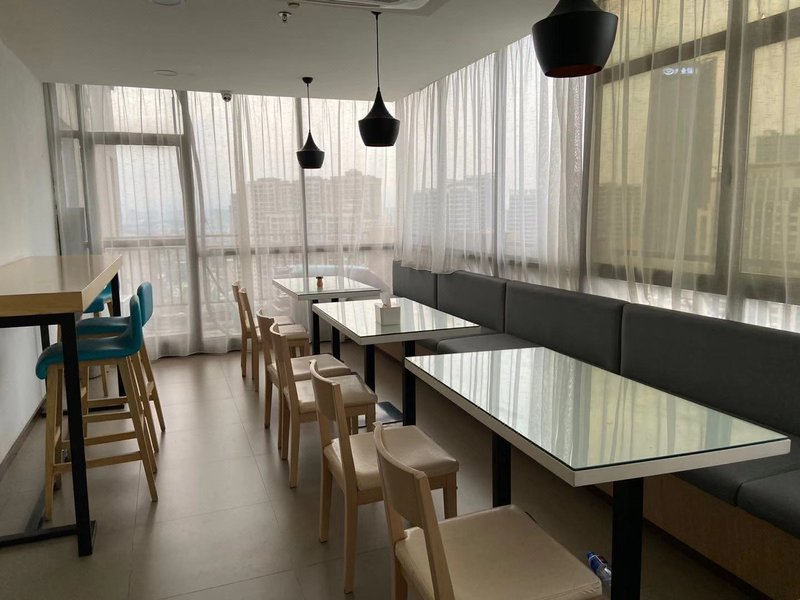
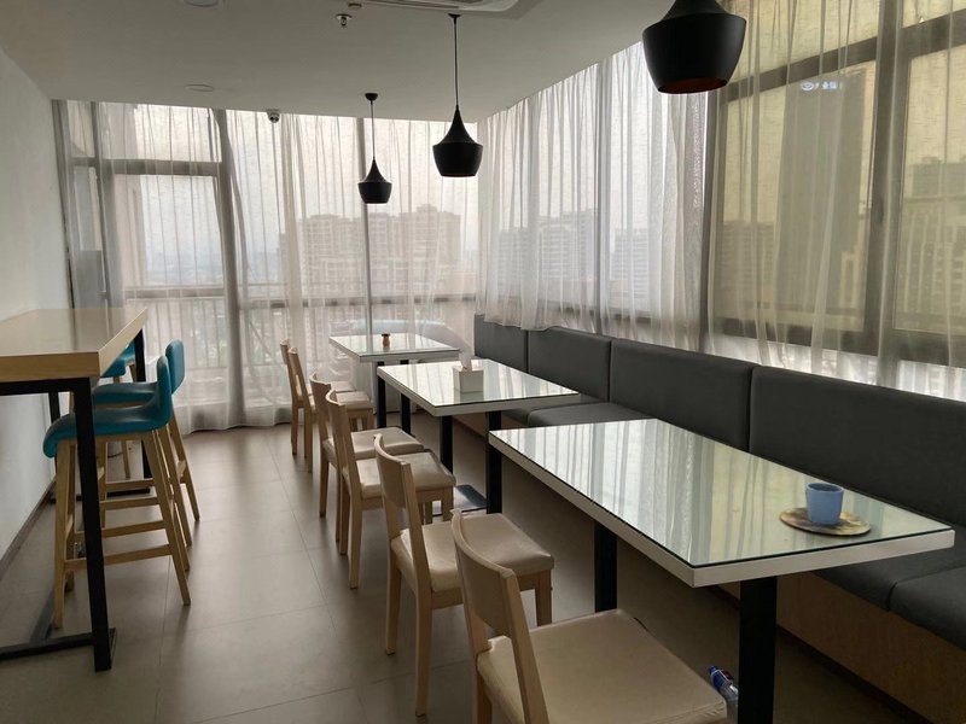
+ cup [779,481,872,536]
